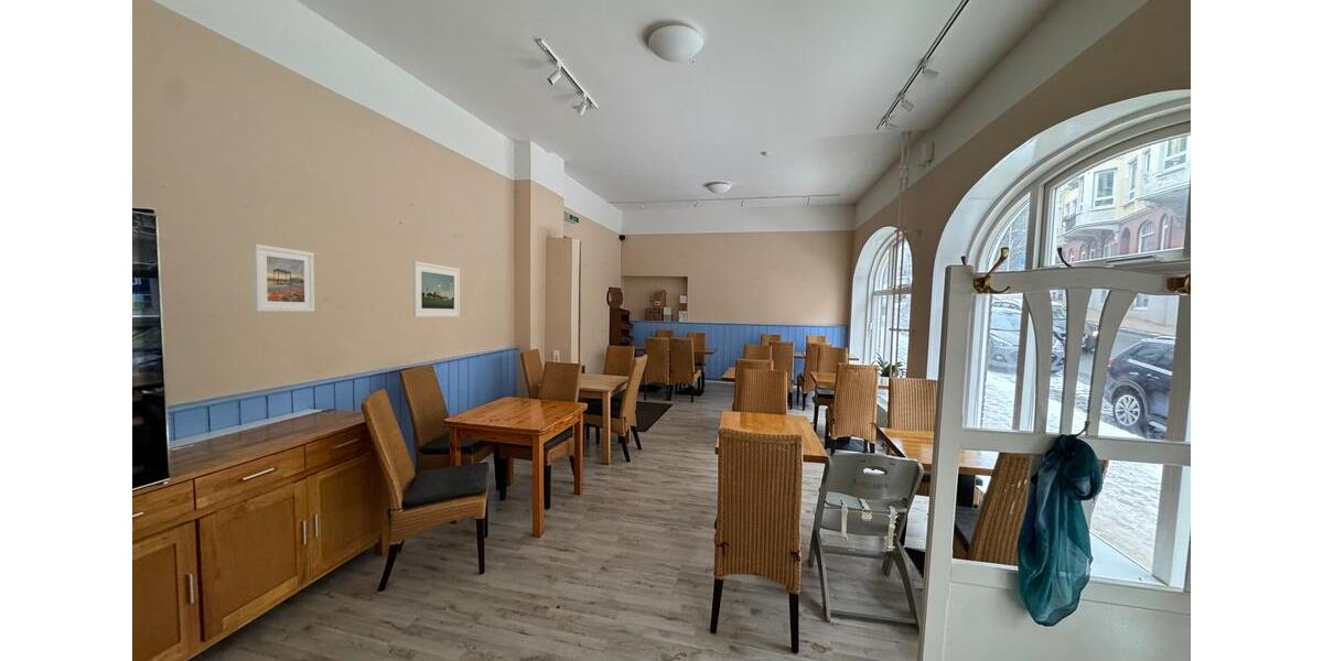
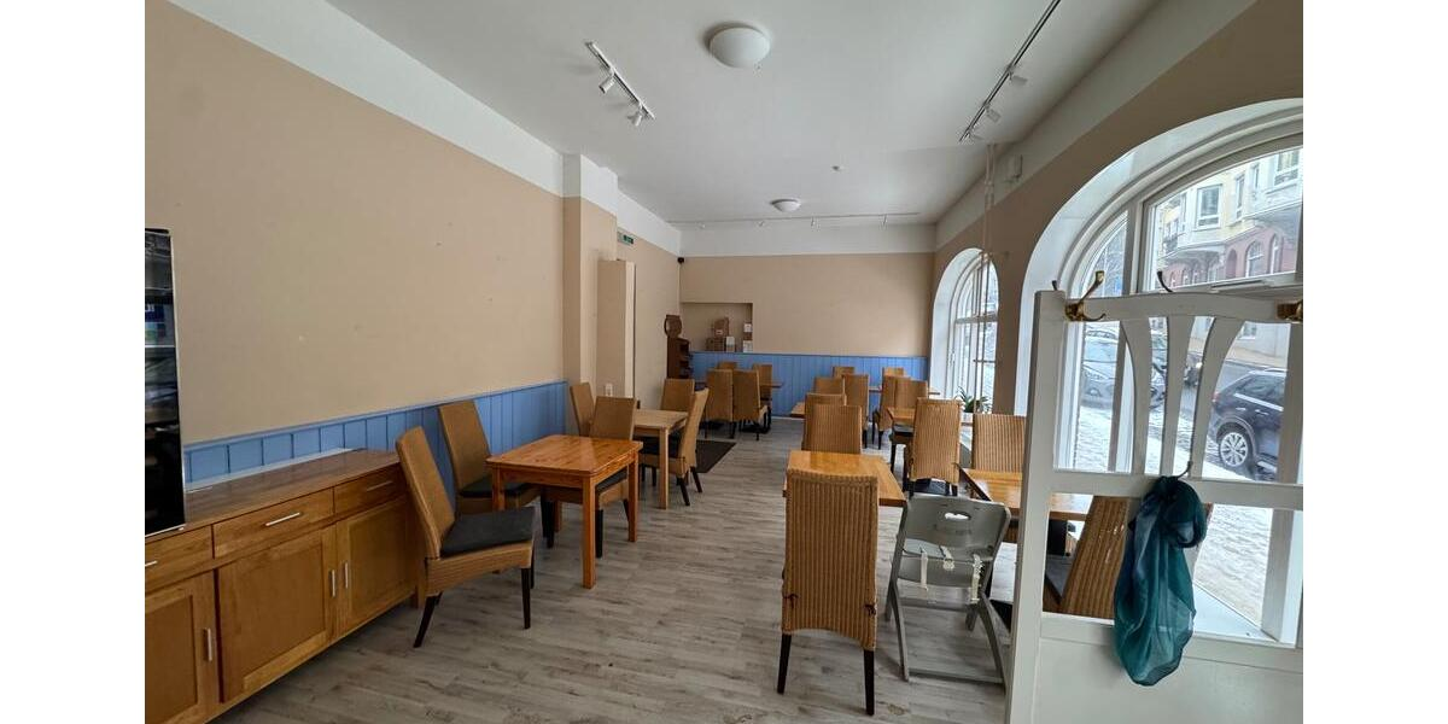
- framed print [251,243,315,313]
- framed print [412,260,461,318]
